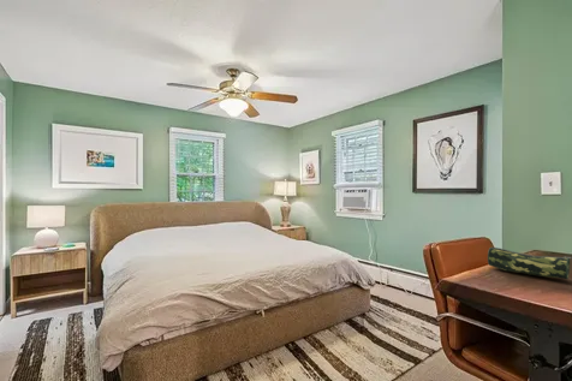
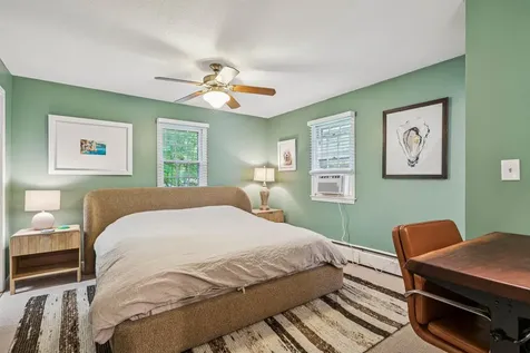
- pencil case [487,246,572,280]
